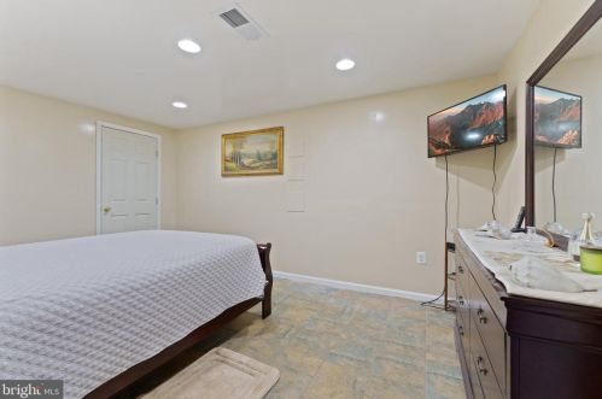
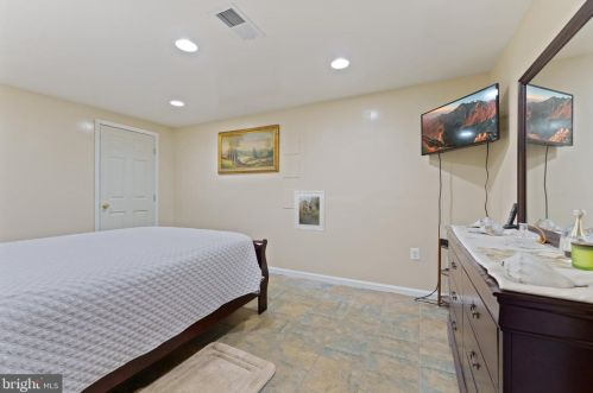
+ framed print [292,190,327,233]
